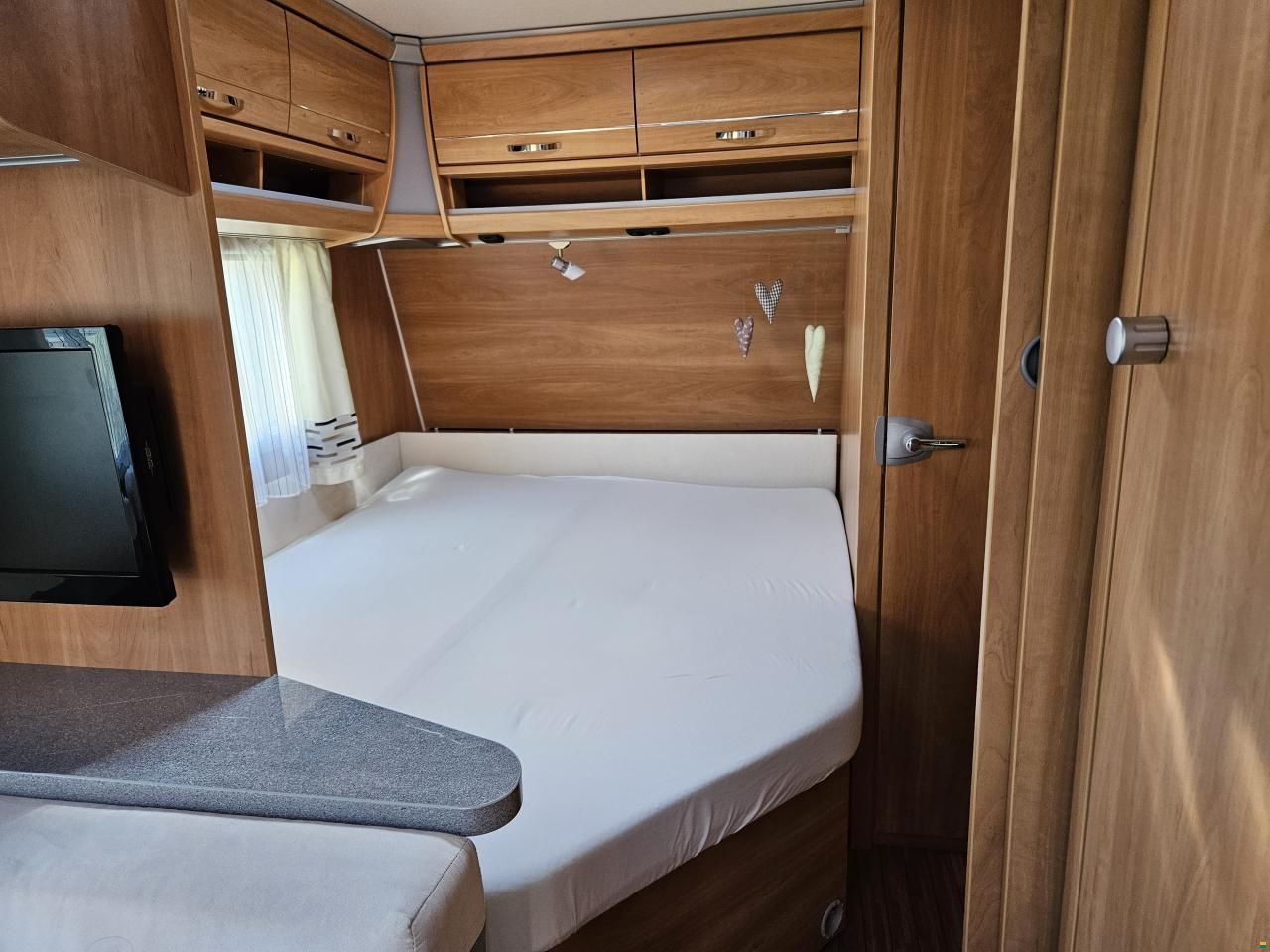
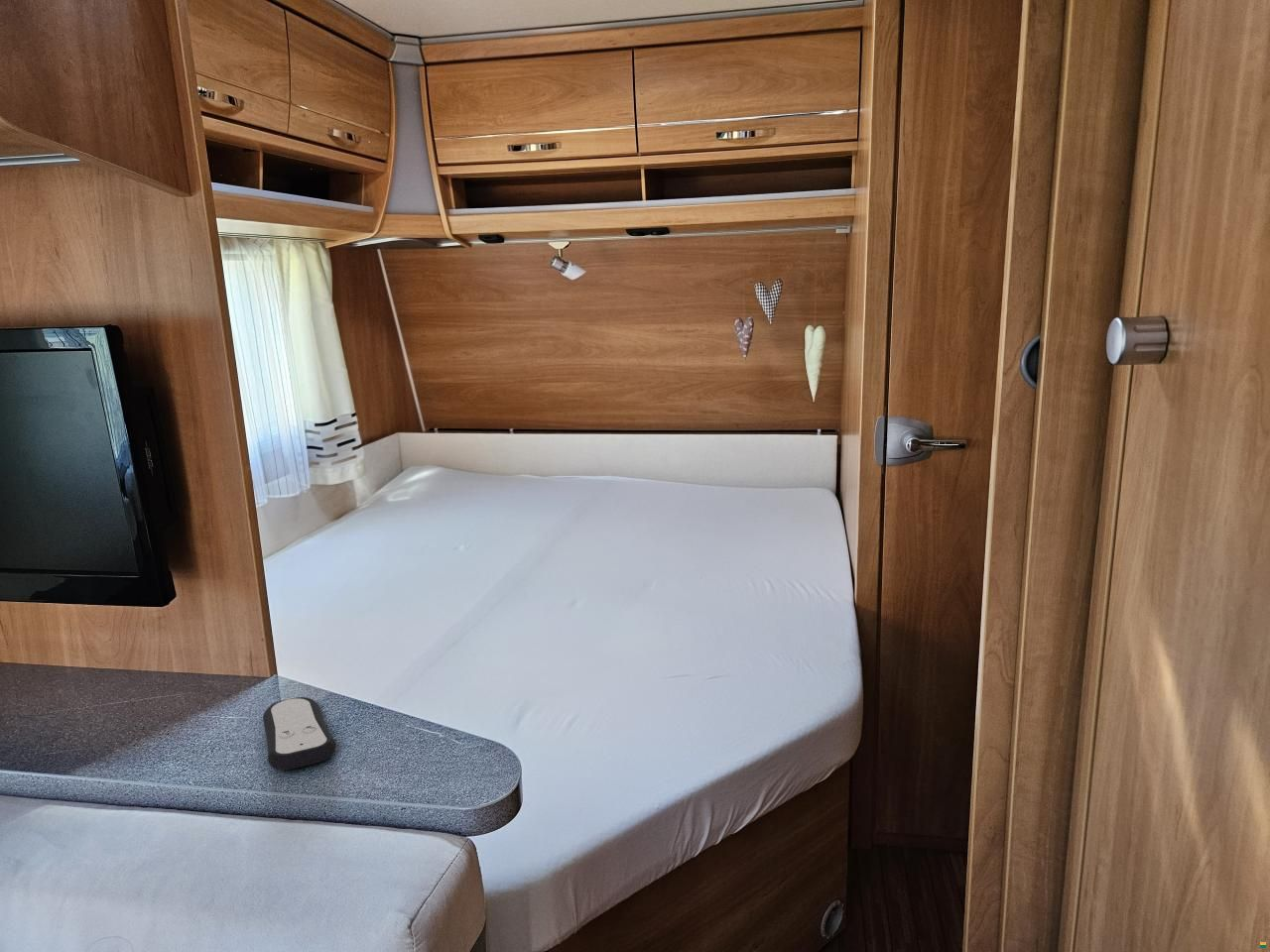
+ remote control [262,696,337,772]
